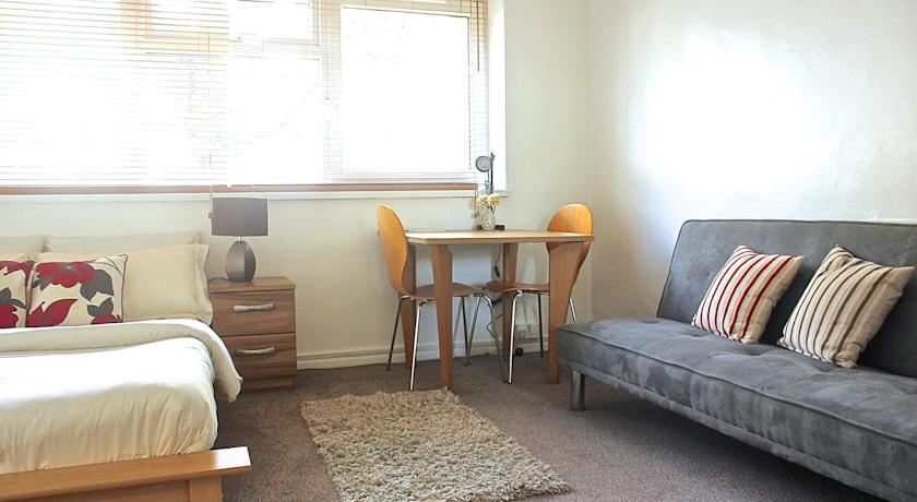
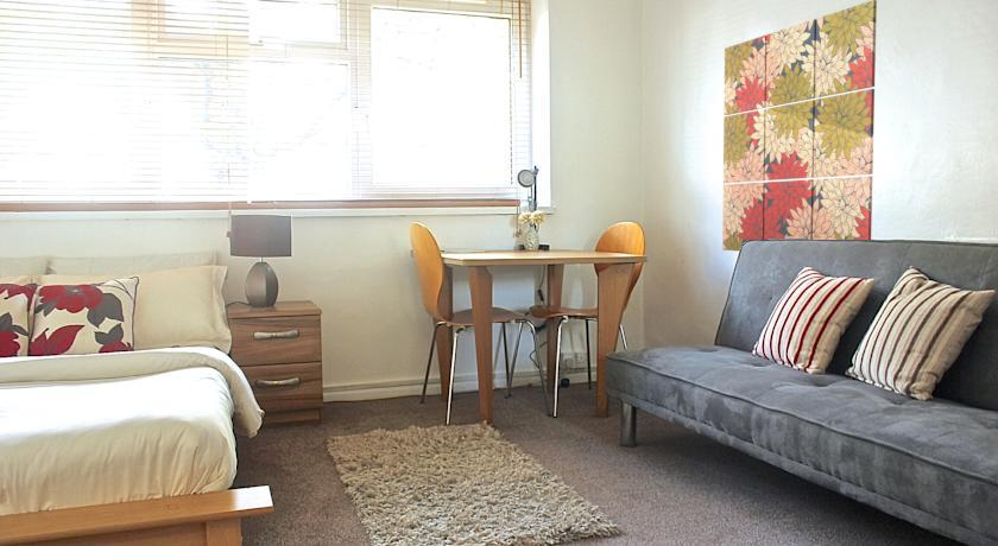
+ wall art [721,0,878,253]
